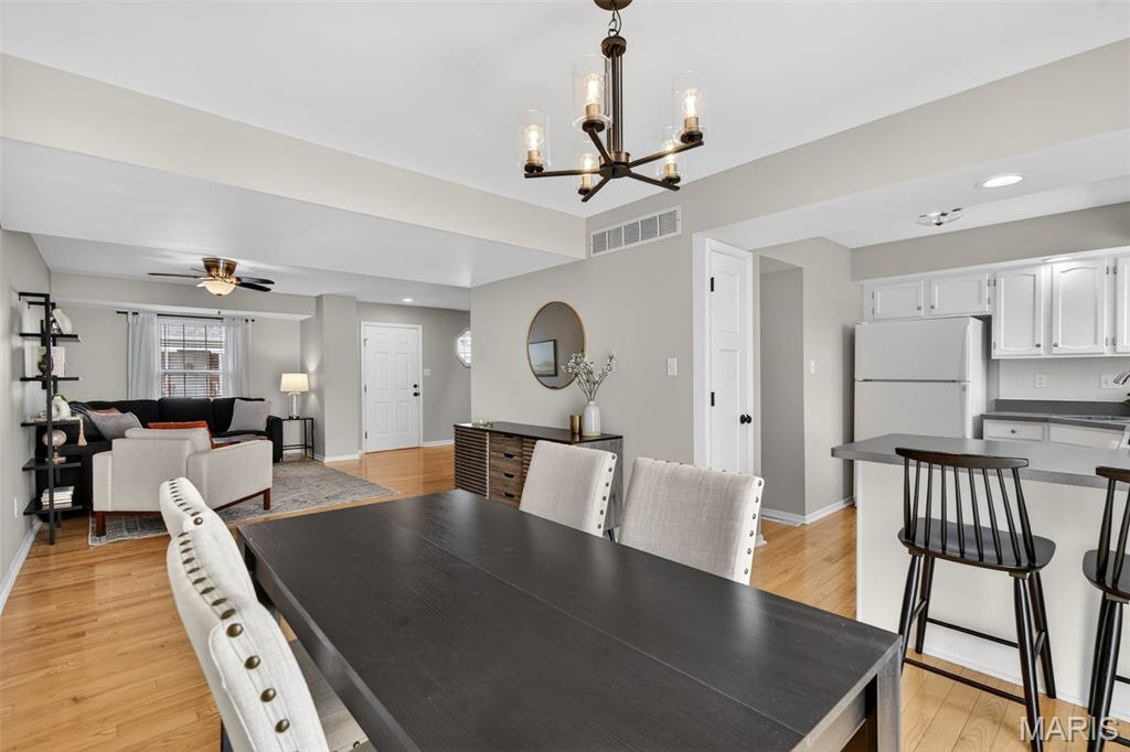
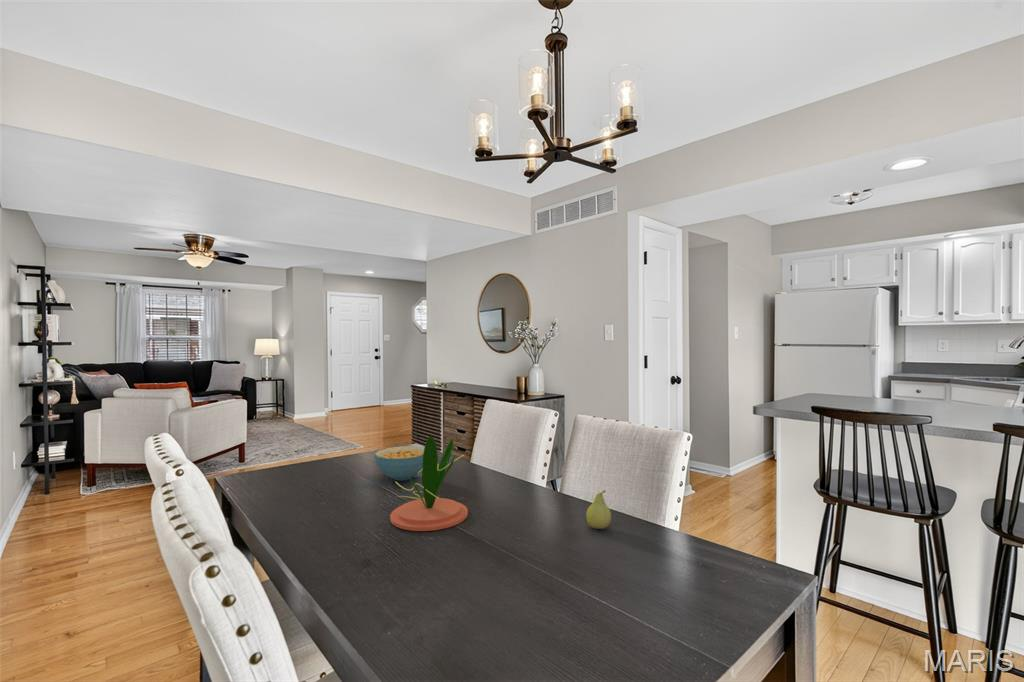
+ plant [389,435,469,532]
+ cereal bowl [374,445,425,481]
+ fruit [585,489,612,530]
